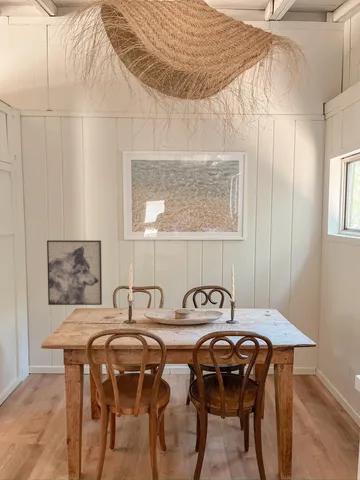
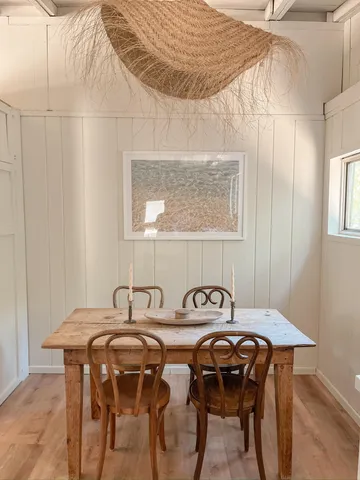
- wall art [46,239,103,306]
